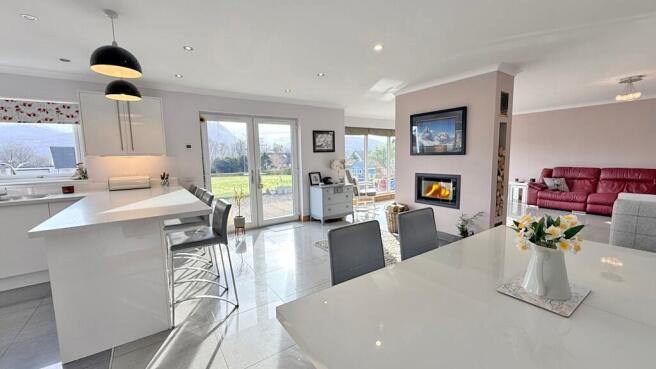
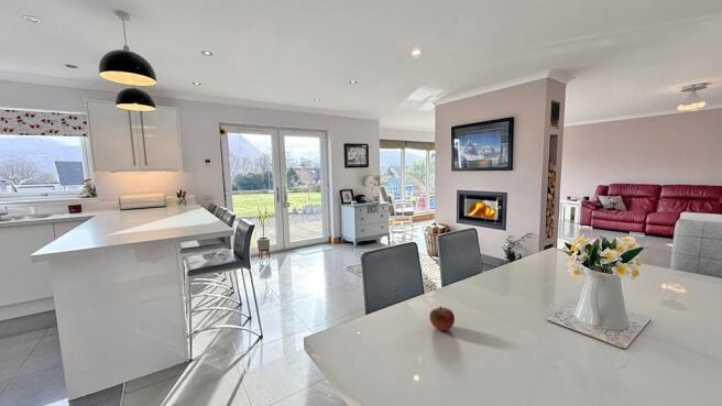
+ fruit [428,305,456,331]
